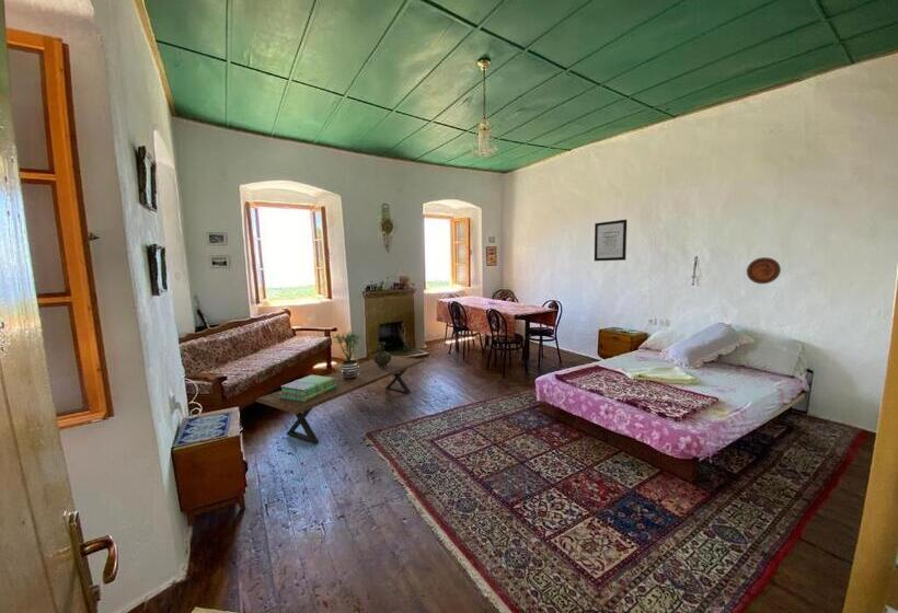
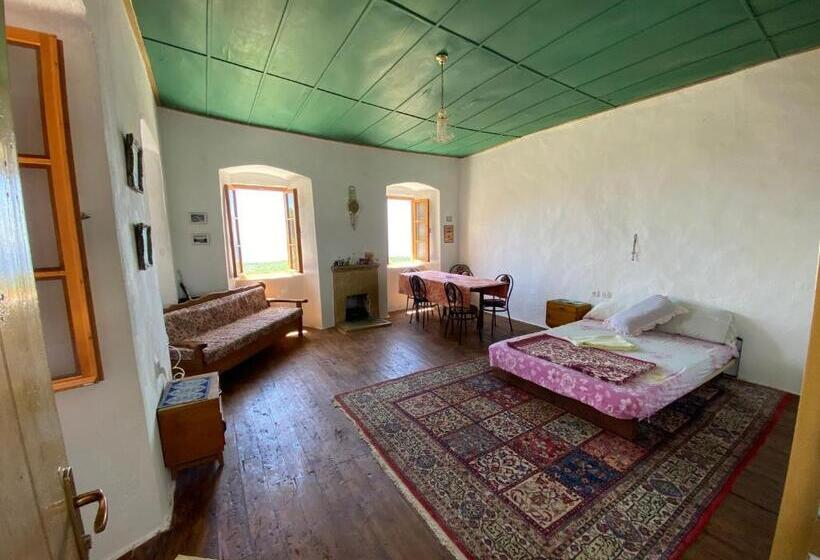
- stack of books [279,373,336,402]
- ceramic jug [372,340,392,367]
- potted plant [326,329,362,380]
- wall art [594,219,628,262]
- coffee table [254,355,425,446]
- decorative plate [746,256,782,285]
